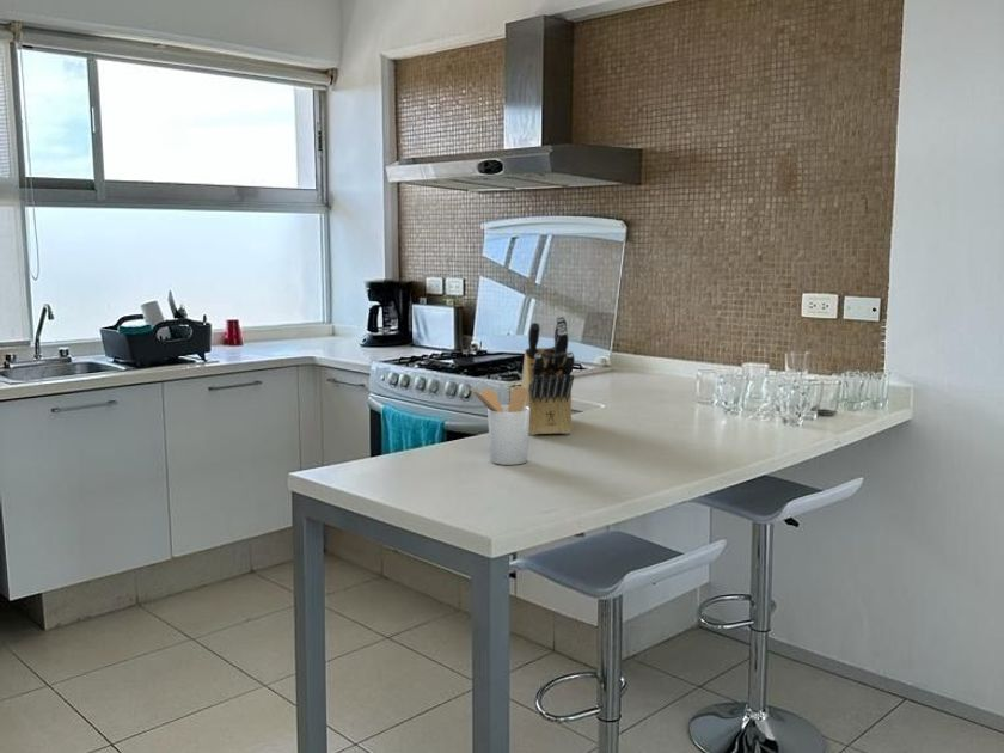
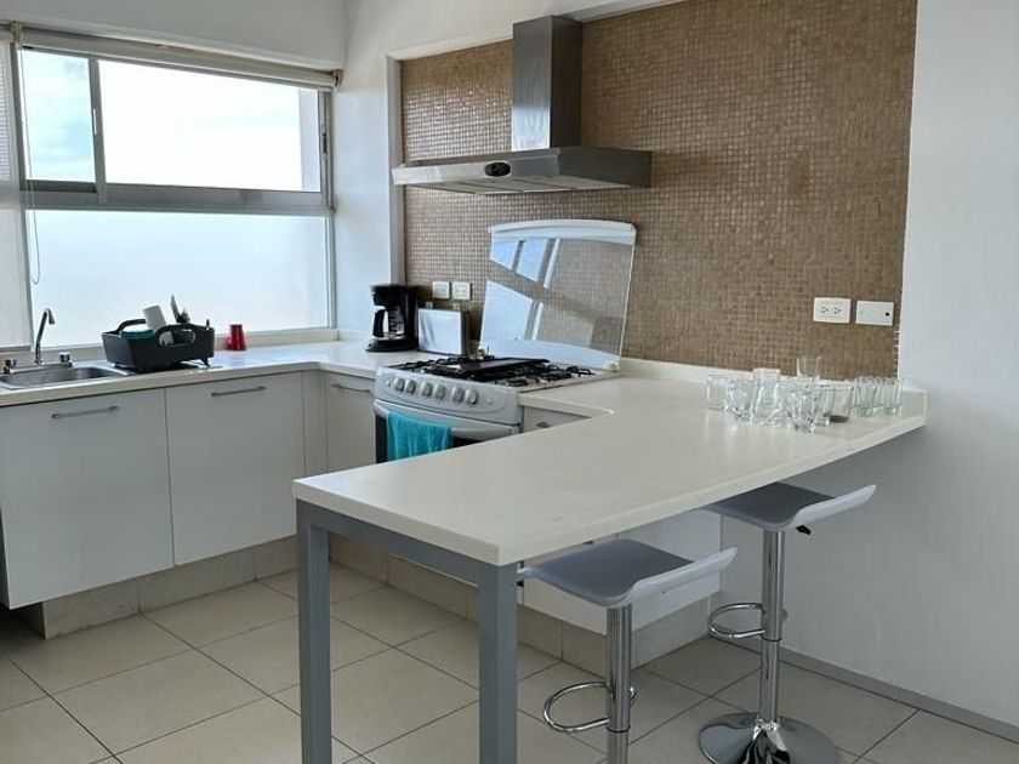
- utensil holder [469,385,531,466]
- knife block [520,314,576,436]
